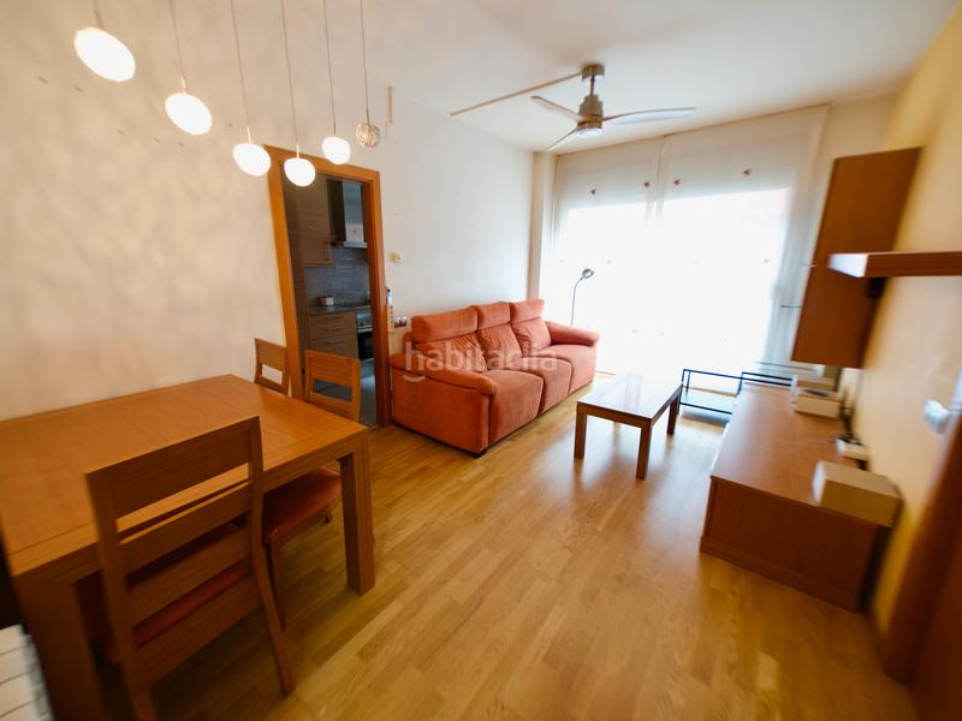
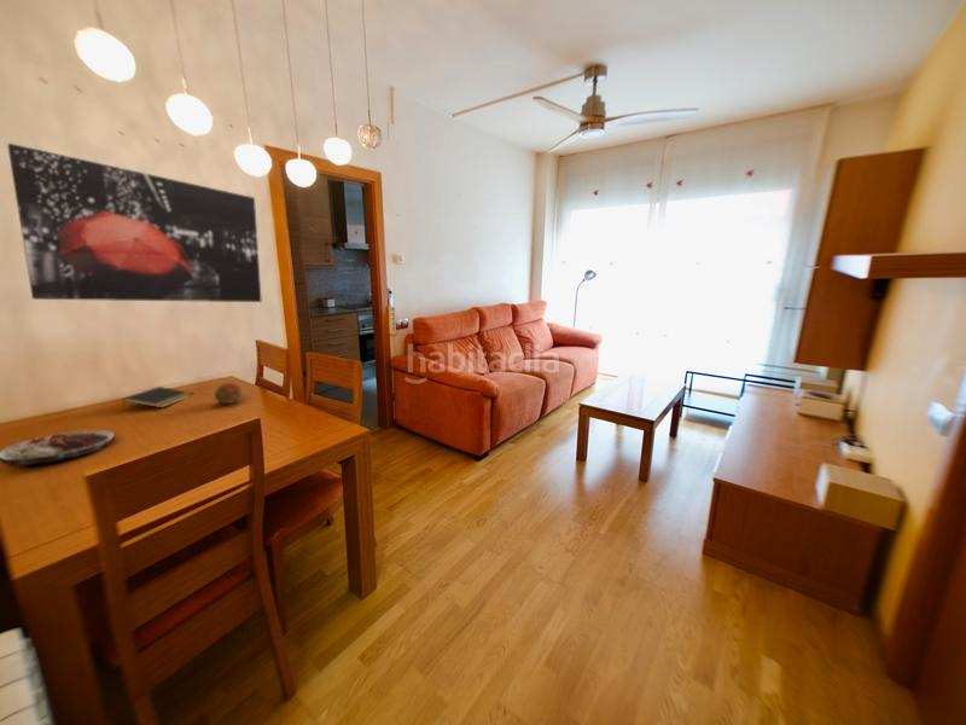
+ notepad [121,385,194,410]
+ plate [0,429,116,468]
+ wall art [6,143,263,303]
+ fruit [214,382,243,405]
